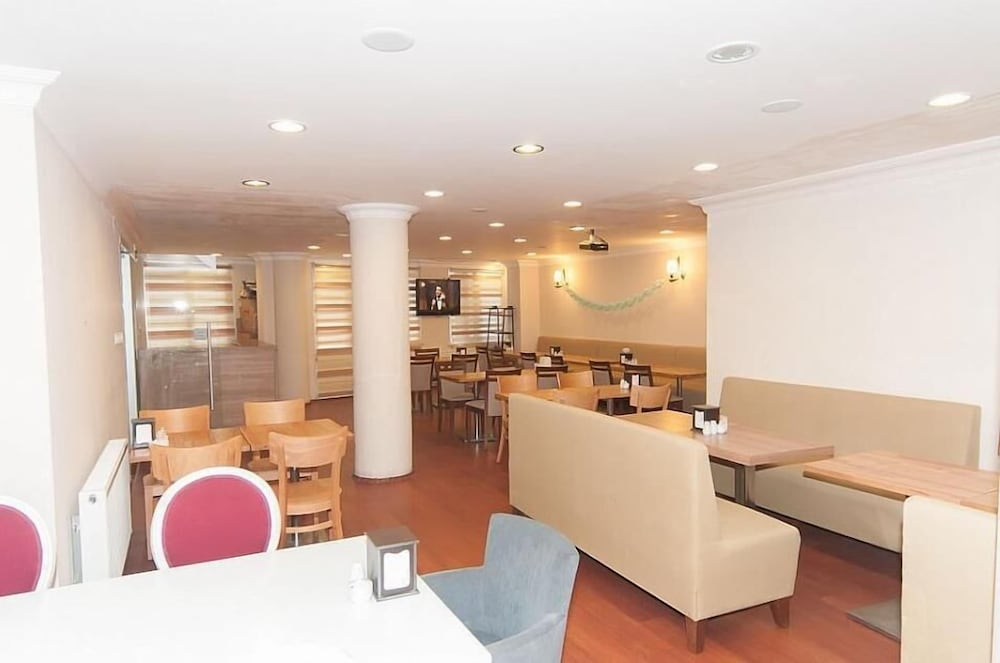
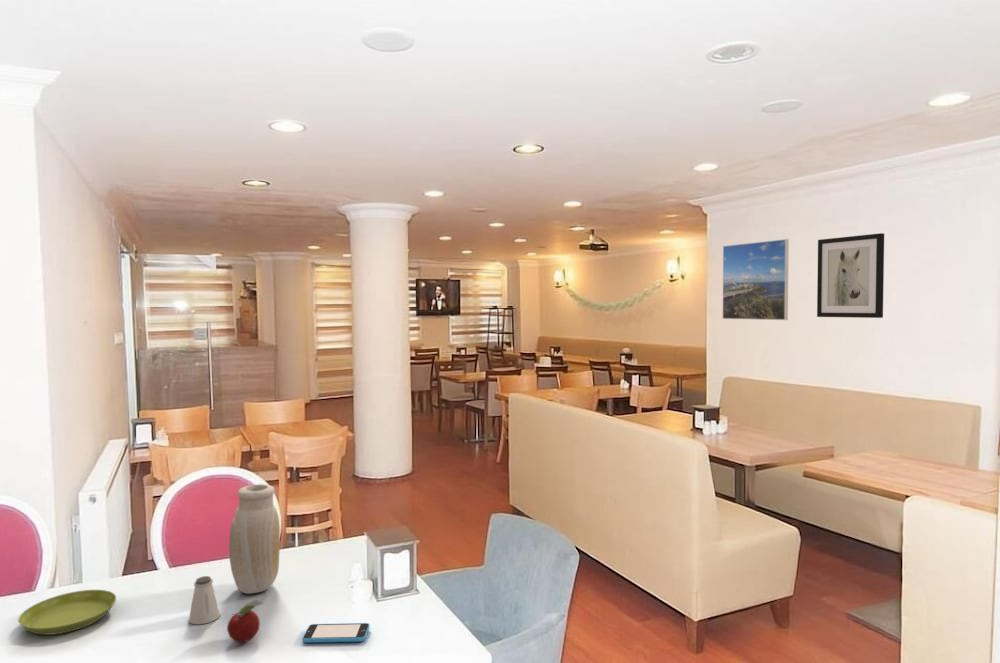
+ saltshaker [188,575,221,625]
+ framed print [722,238,789,321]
+ smartphone [302,622,370,644]
+ saucer [17,589,117,636]
+ wall art [816,232,885,319]
+ vase [178,482,281,595]
+ fruit [226,597,263,643]
